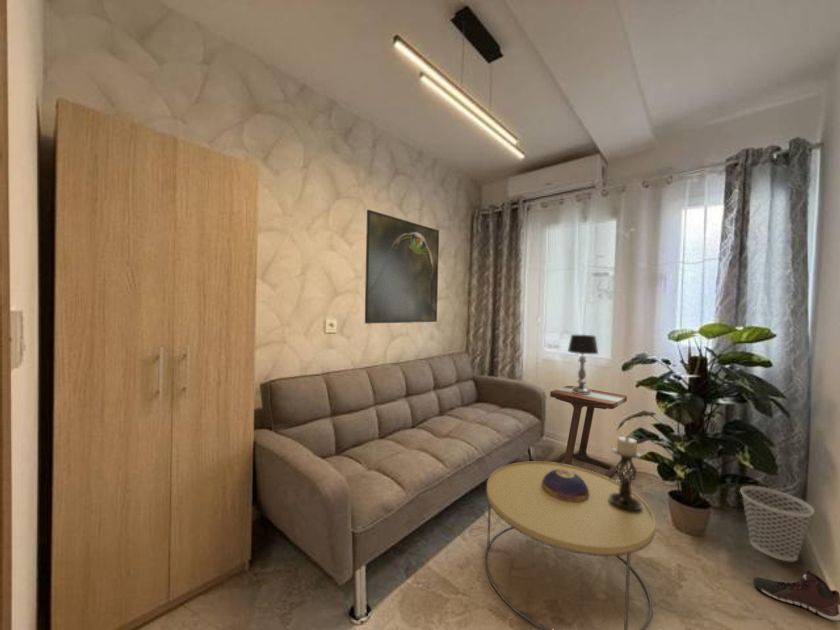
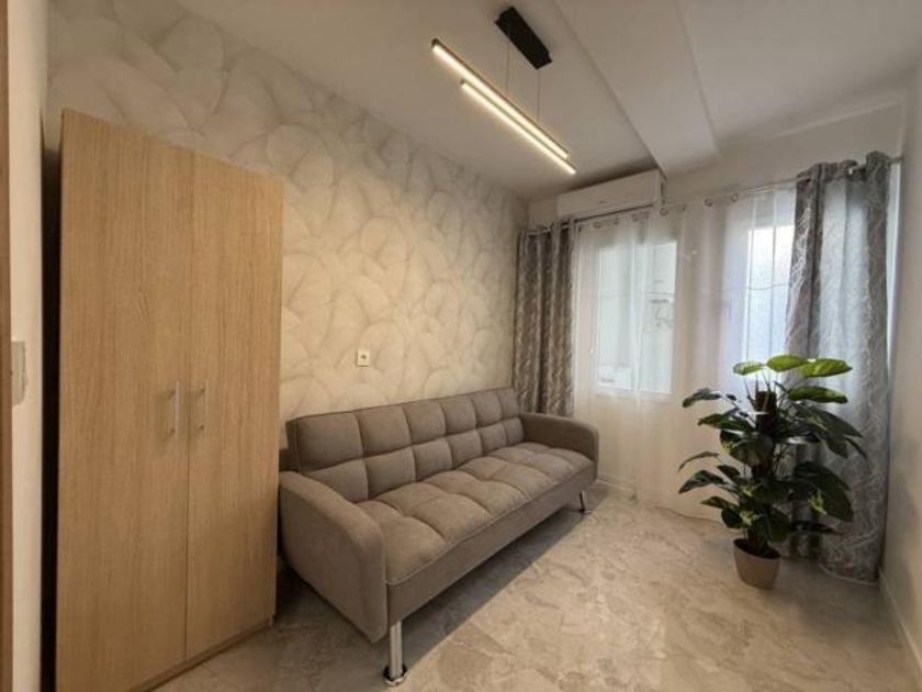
- coffee table [484,460,657,630]
- side table [549,385,632,483]
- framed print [364,209,440,325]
- wastebasket [739,485,815,562]
- candle holder [608,435,642,513]
- table lamp [567,334,599,394]
- sneaker [752,569,840,622]
- decorative bowl [541,469,589,503]
